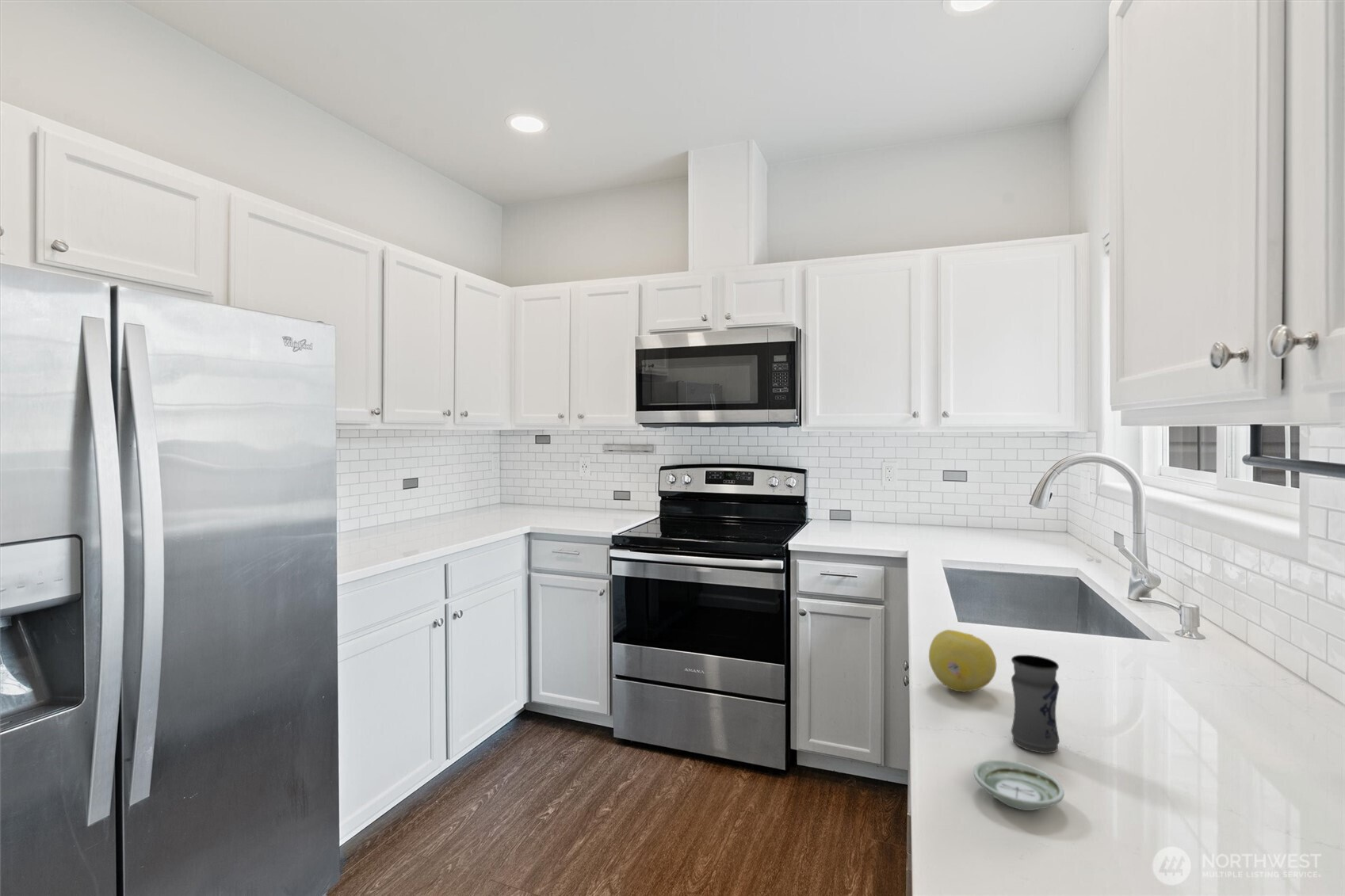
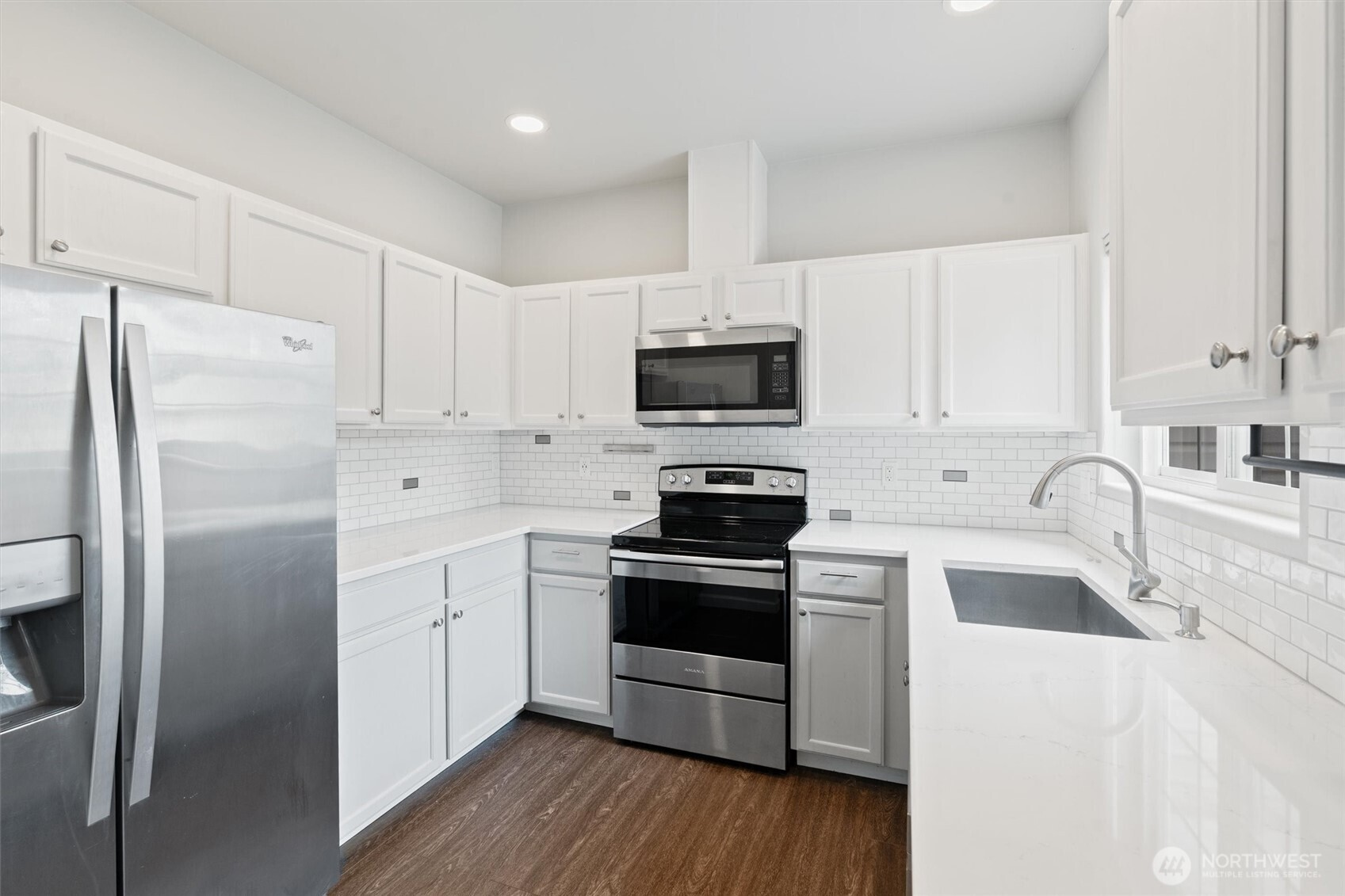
- fruit [928,629,997,693]
- saucer [972,759,1065,811]
- jar [1011,654,1060,754]
